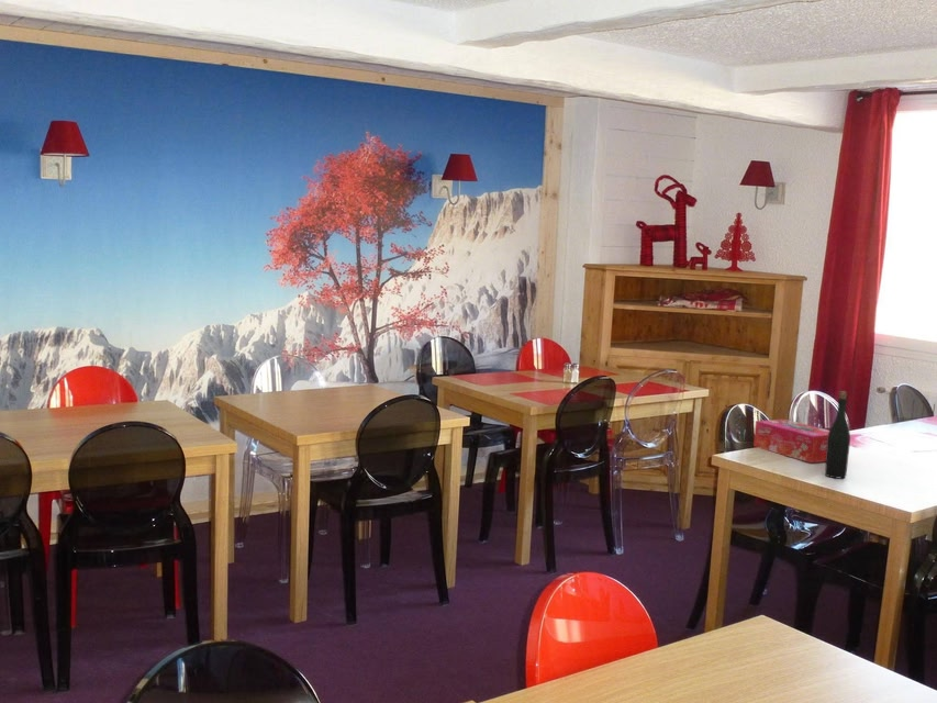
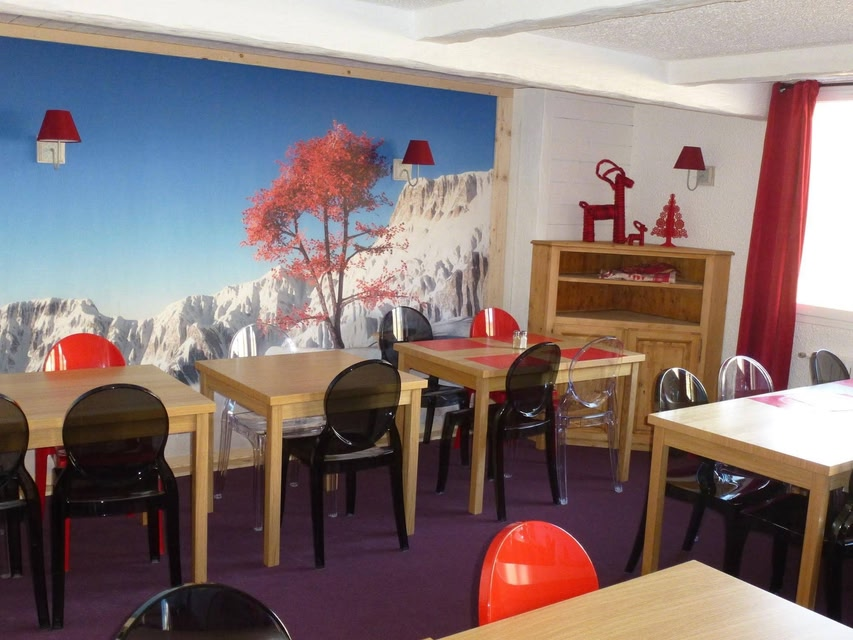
- tissue box [752,419,830,464]
- bottle [824,390,851,479]
